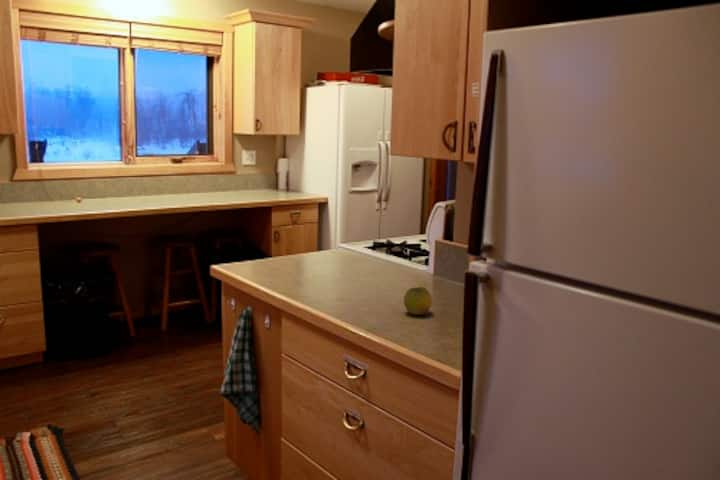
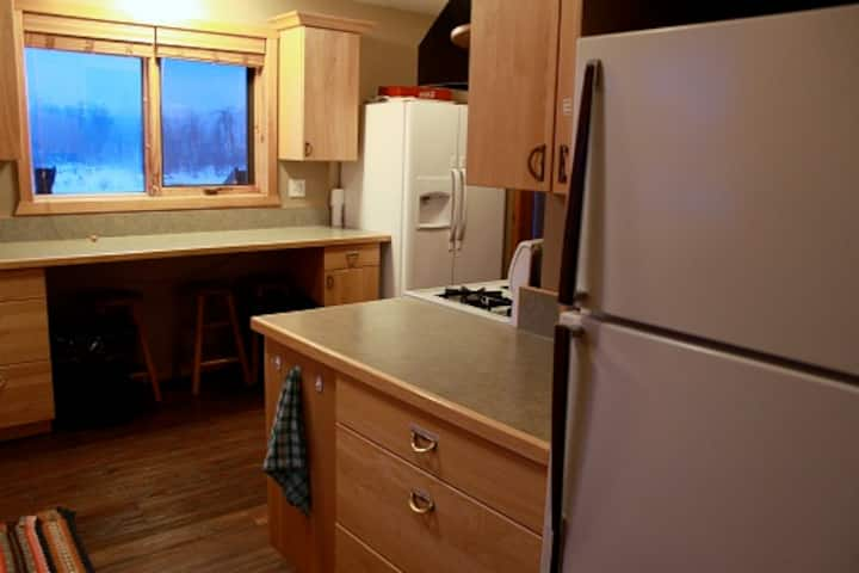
- fruit [403,286,433,316]
